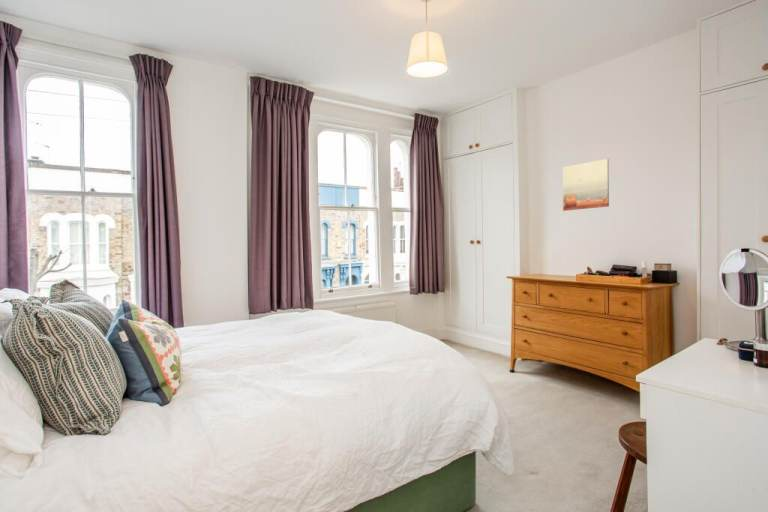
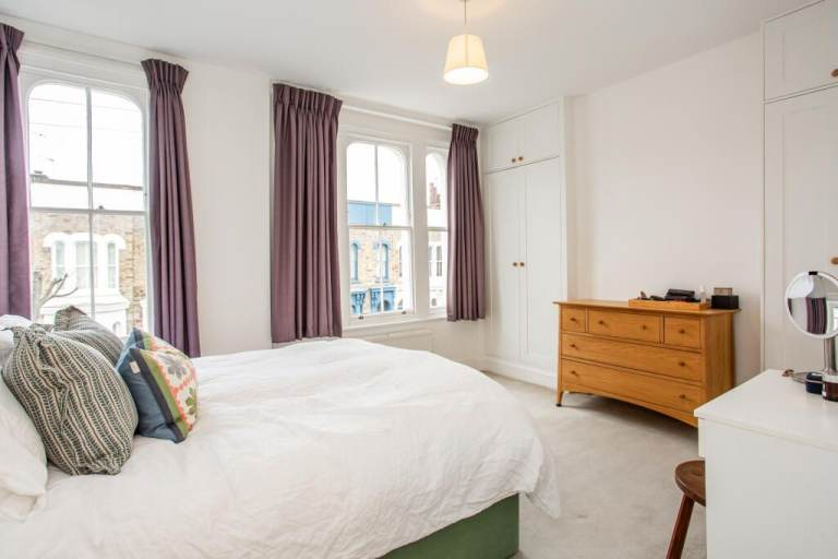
- wall art [562,158,610,212]
